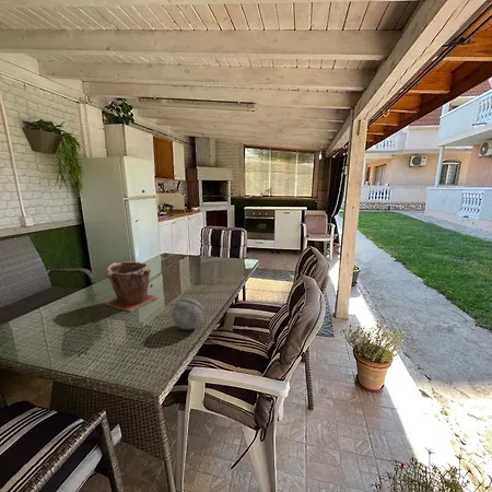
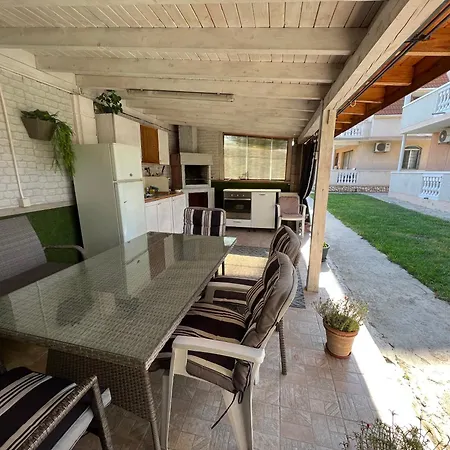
- plant pot [104,260,159,313]
- decorative orb [171,297,206,330]
